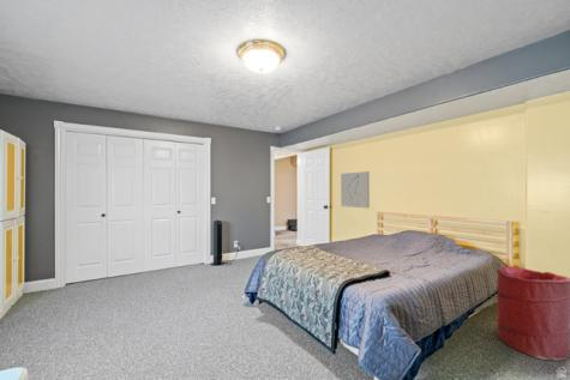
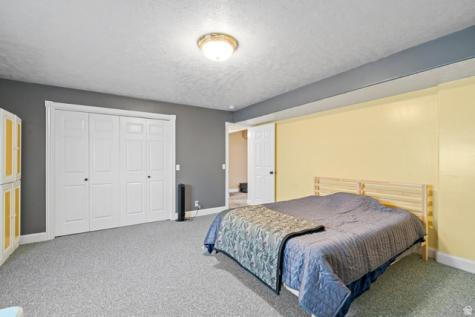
- wall art [340,170,371,210]
- laundry hamper [496,265,570,362]
